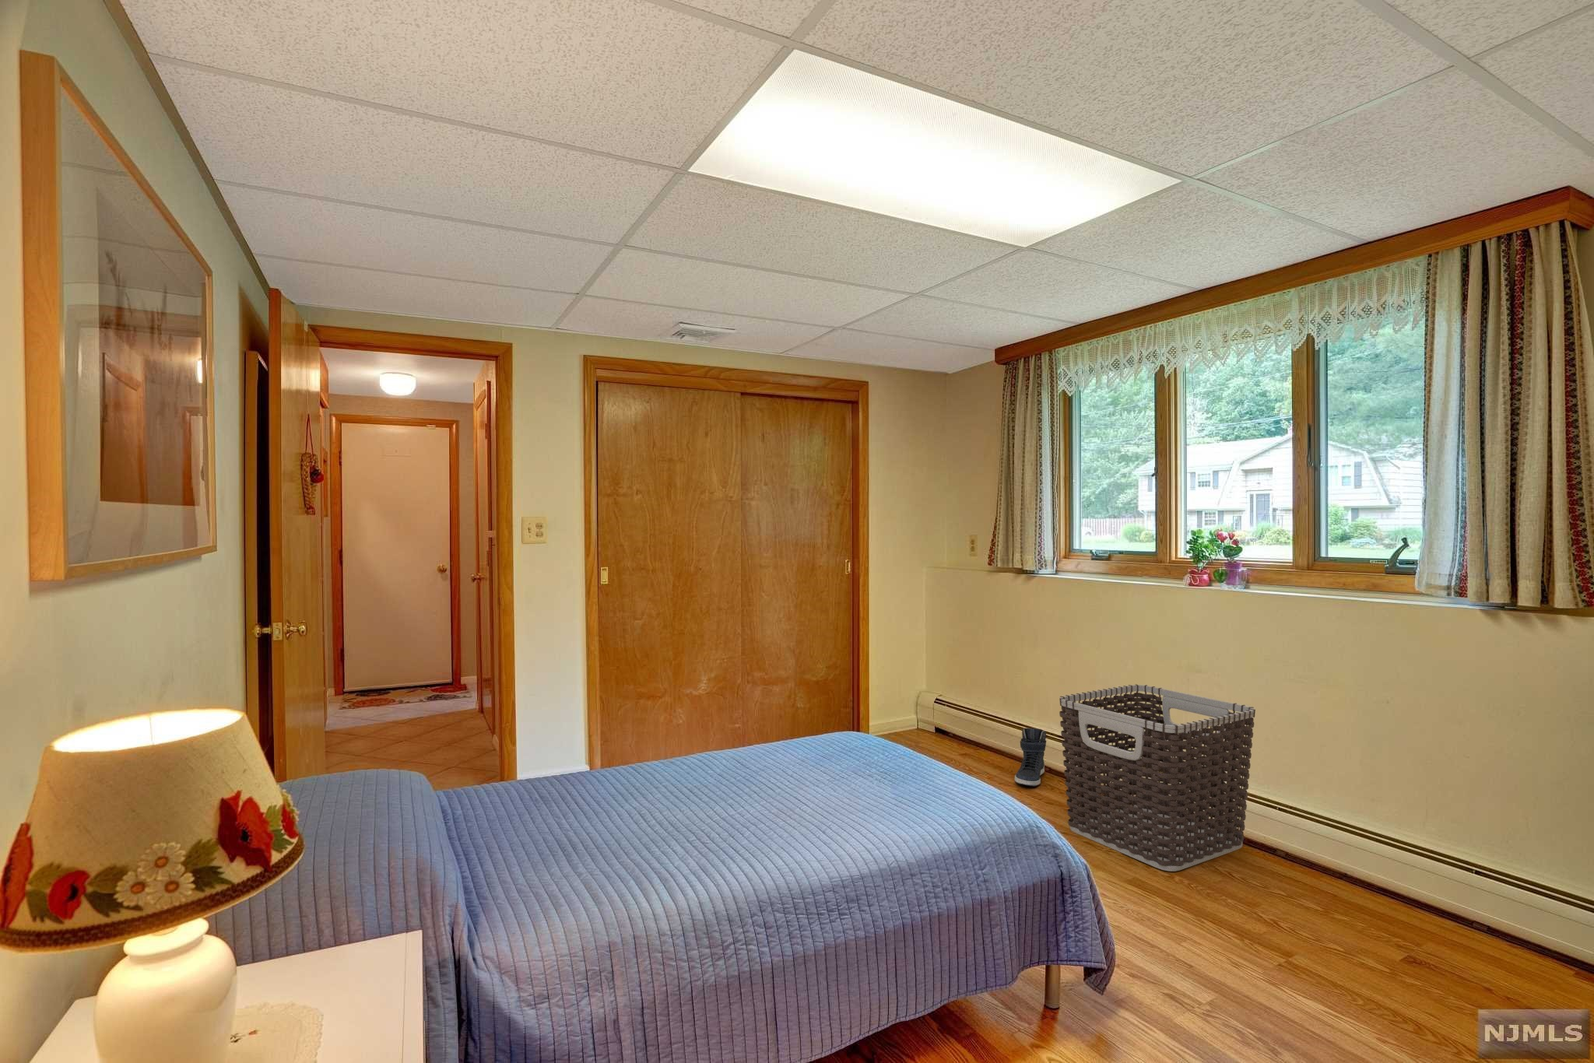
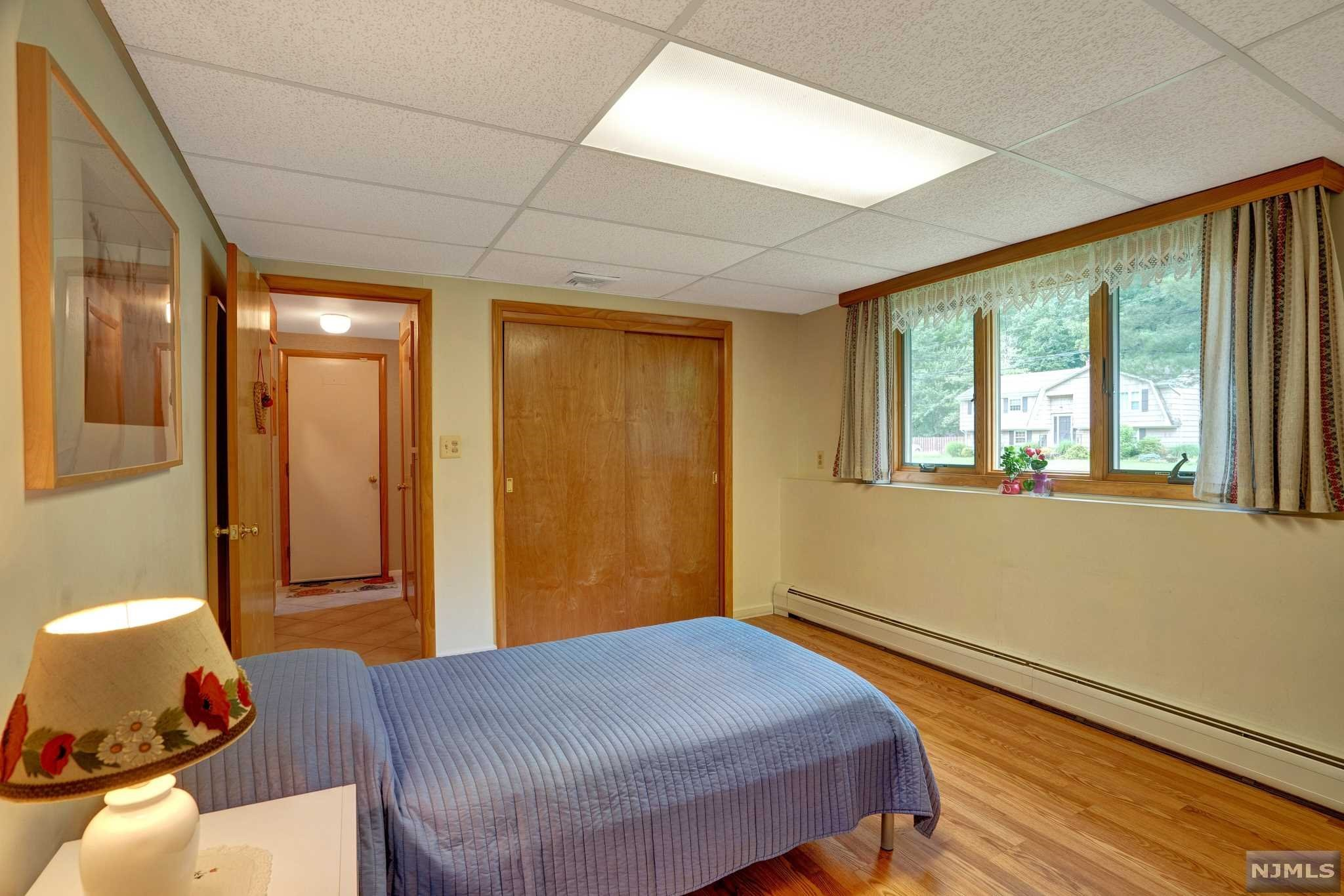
- sneaker [1014,727,1047,787]
- clothes hamper [1058,683,1256,872]
